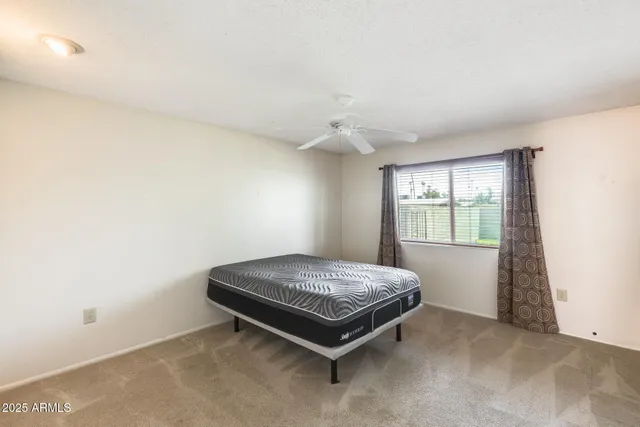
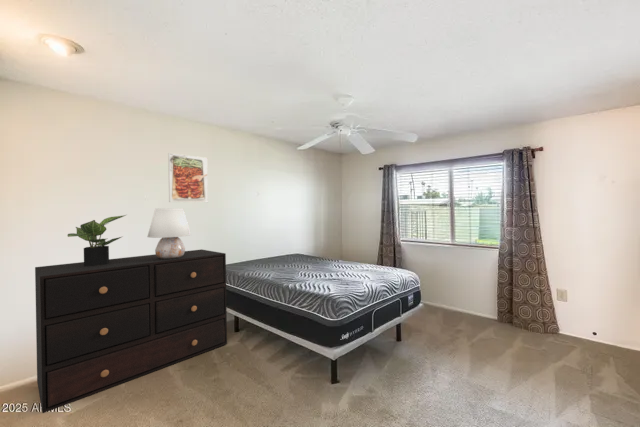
+ dresser [34,248,228,414]
+ potted plant [67,214,127,266]
+ table lamp [146,207,192,259]
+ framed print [167,152,209,204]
